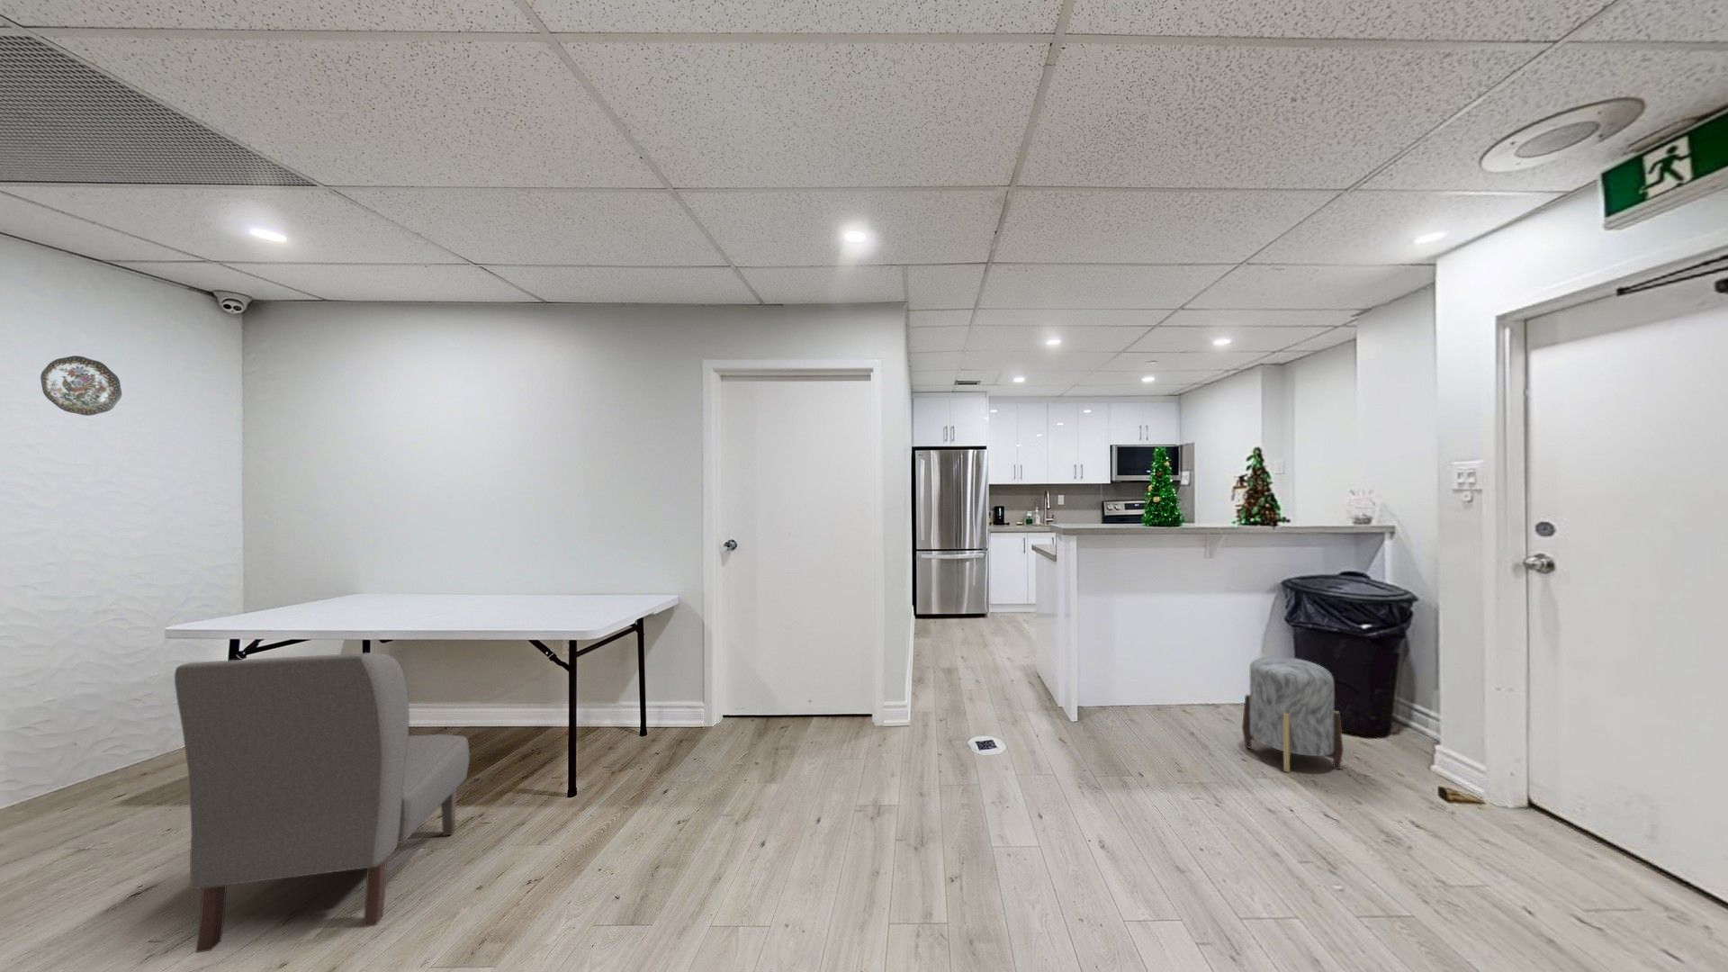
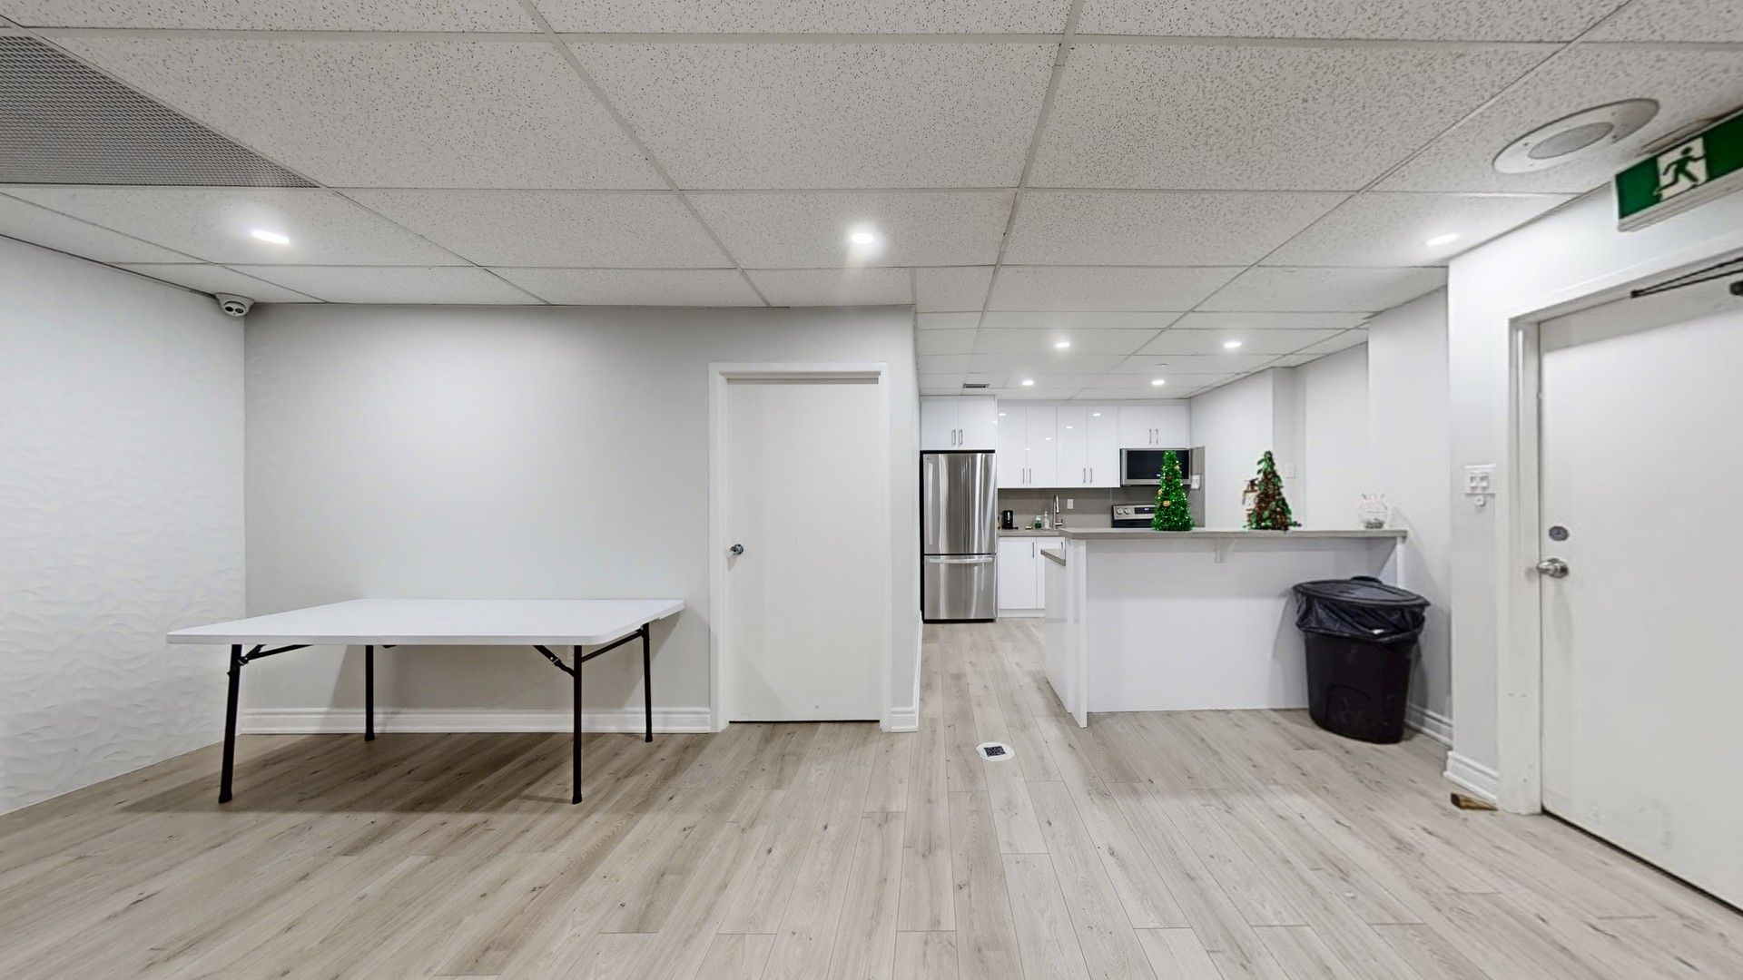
- stool [1241,655,1345,773]
- chair [173,652,470,954]
- decorative plate [39,355,122,417]
